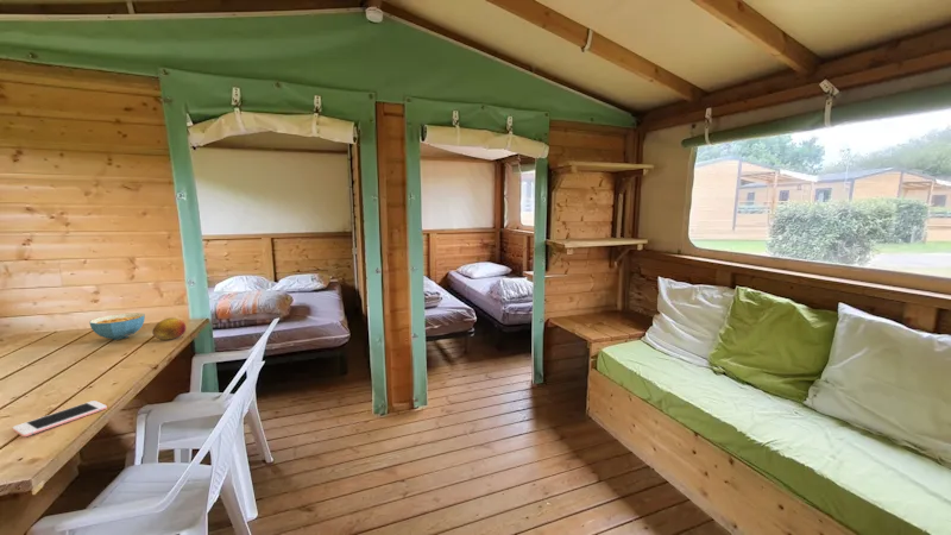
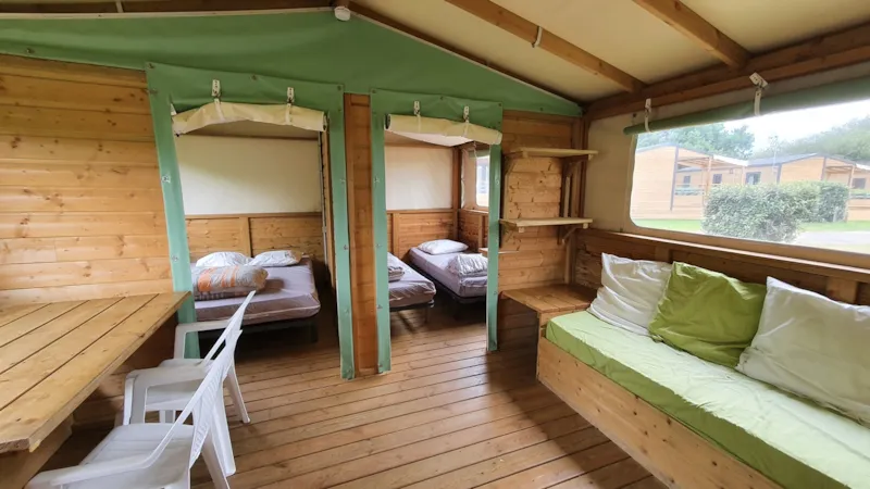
- cereal bowl [88,311,146,341]
- fruit [151,316,188,341]
- cell phone [11,399,108,438]
